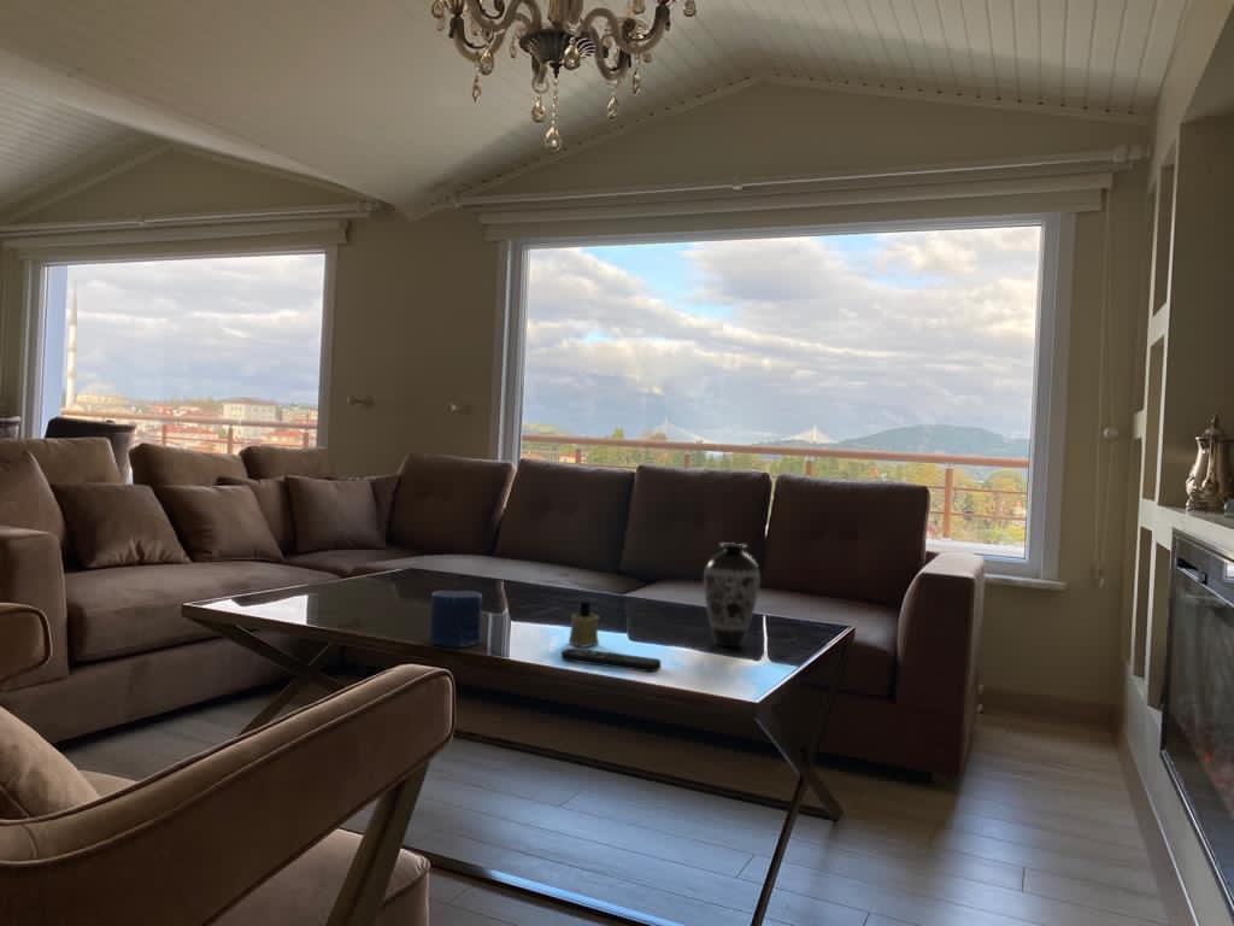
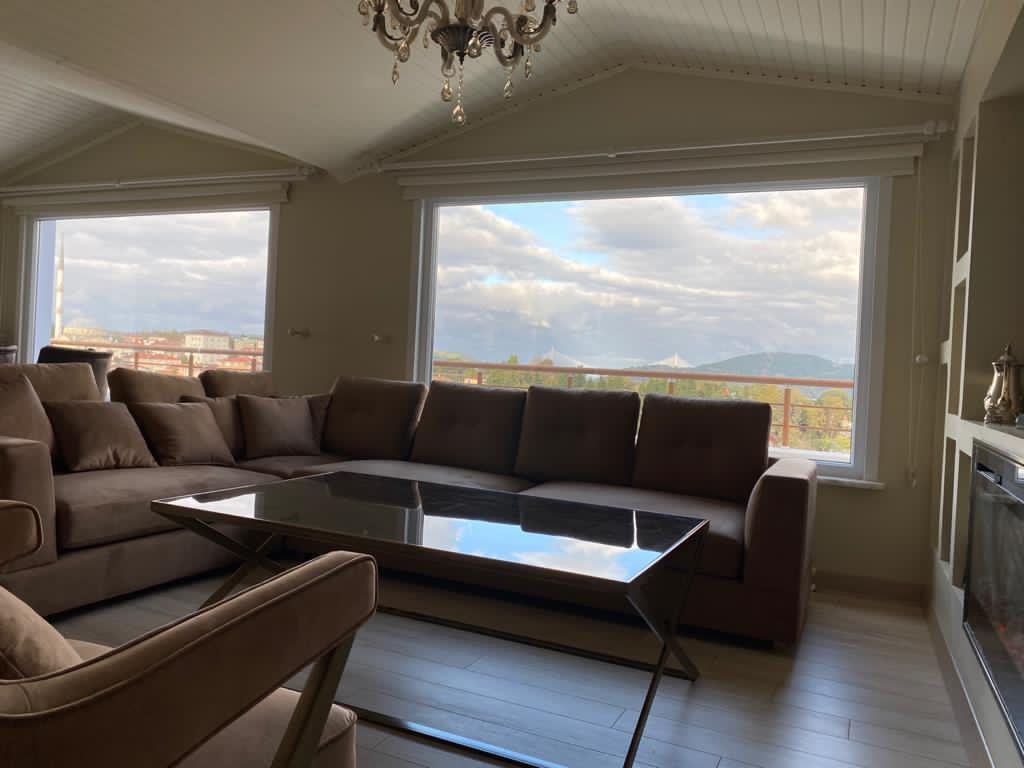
- decorative vase [703,543,762,647]
- candle [429,590,483,649]
- candle [568,602,600,649]
- remote control [560,646,662,673]
